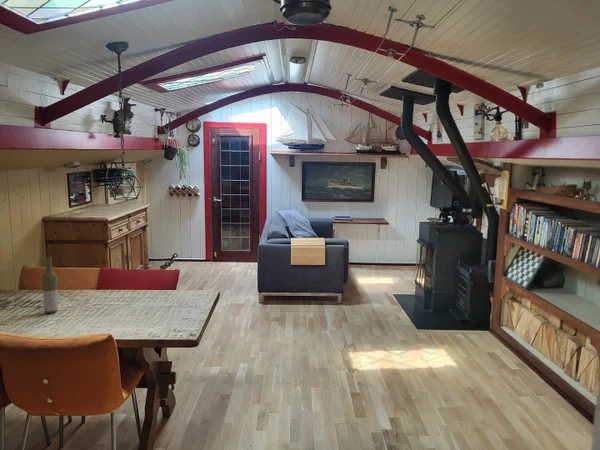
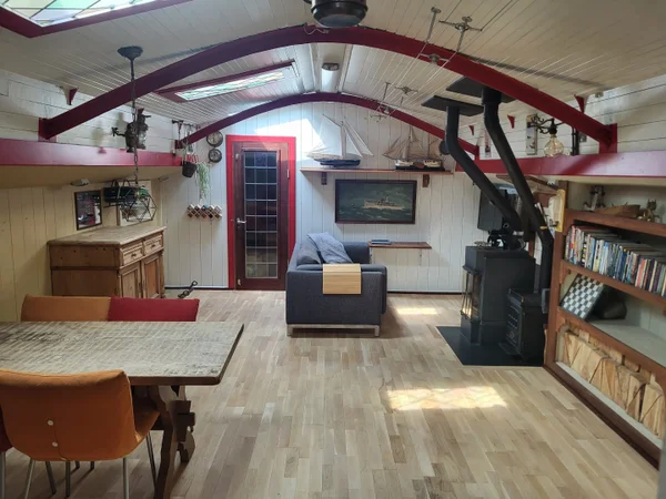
- bottle [41,256,59,314]
